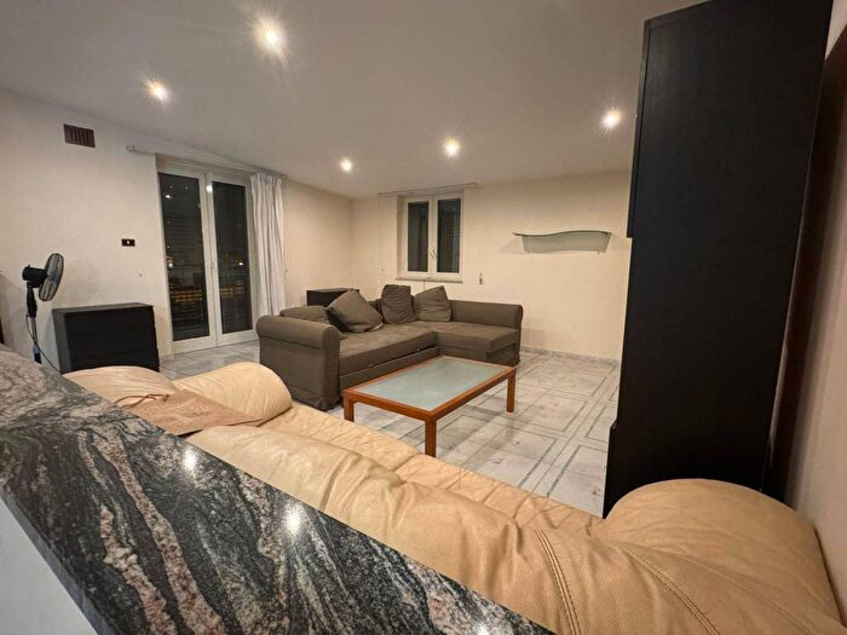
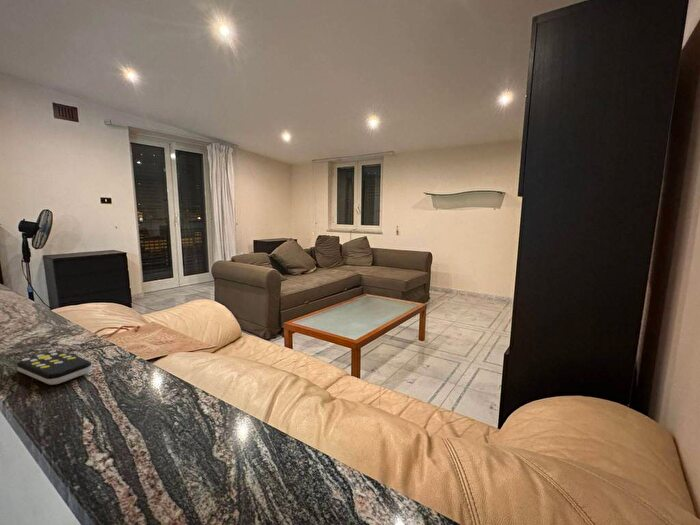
+ remote control [16,349,93,386]
